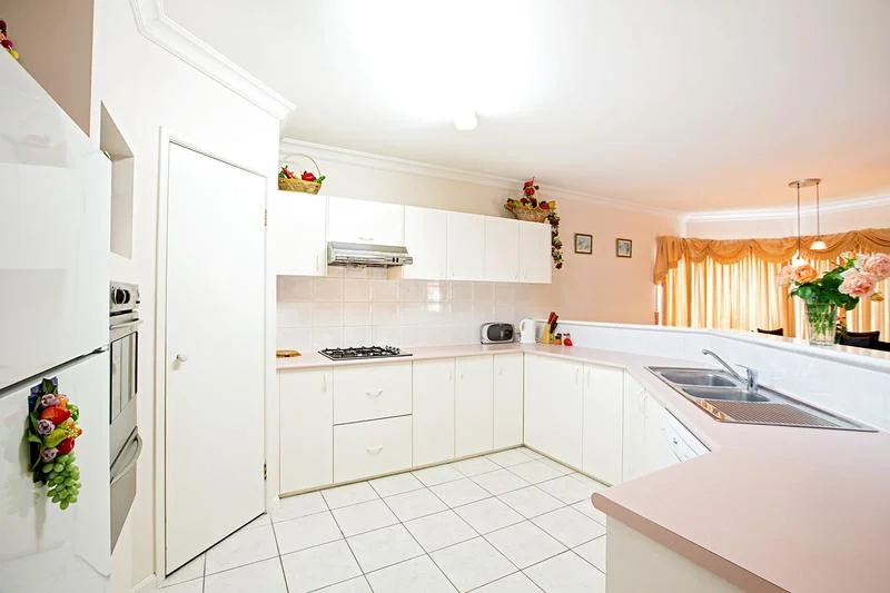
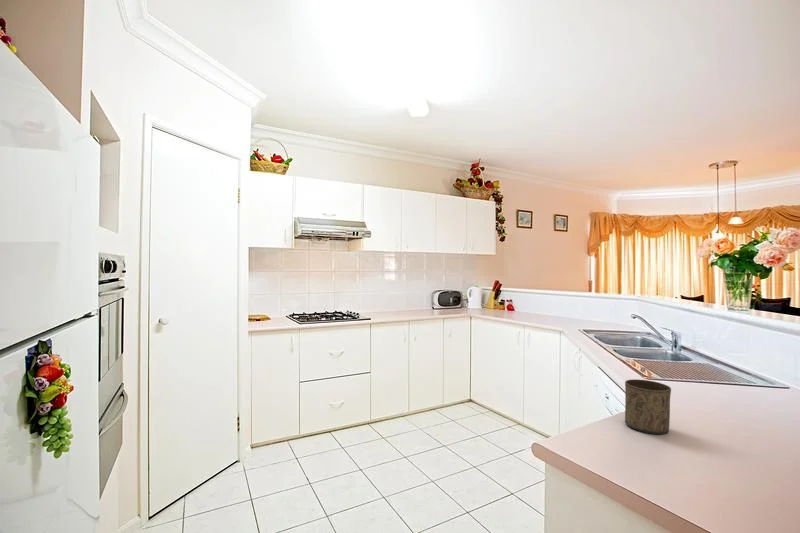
+ cup [624,378,672,435]
